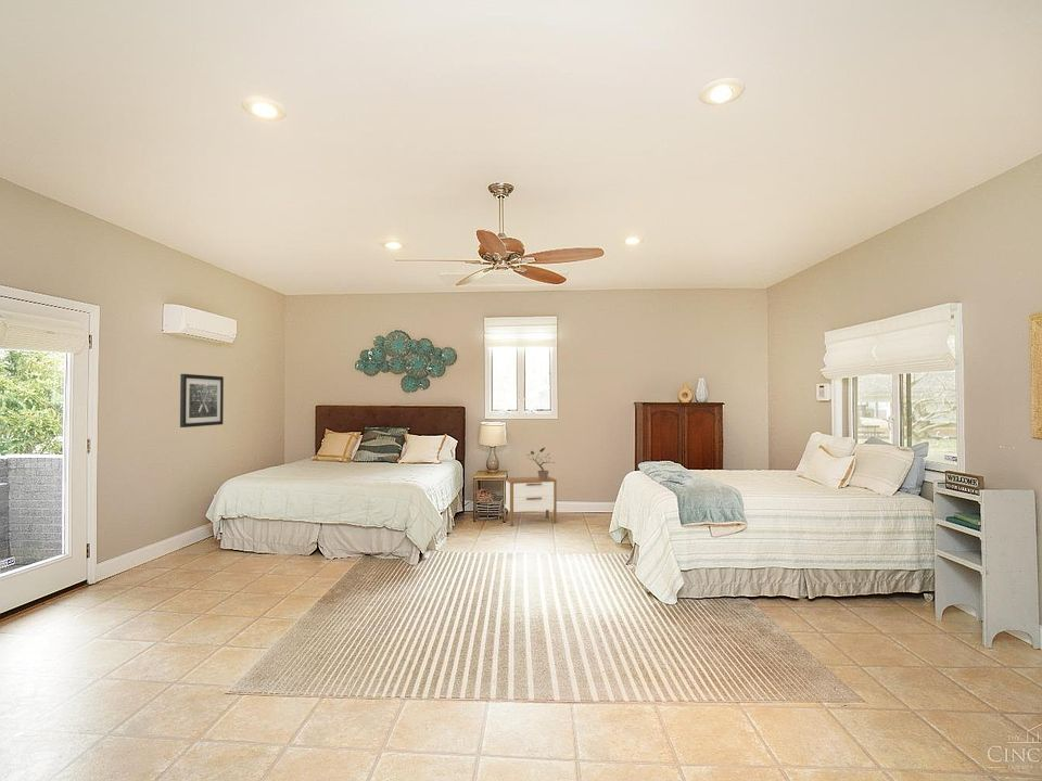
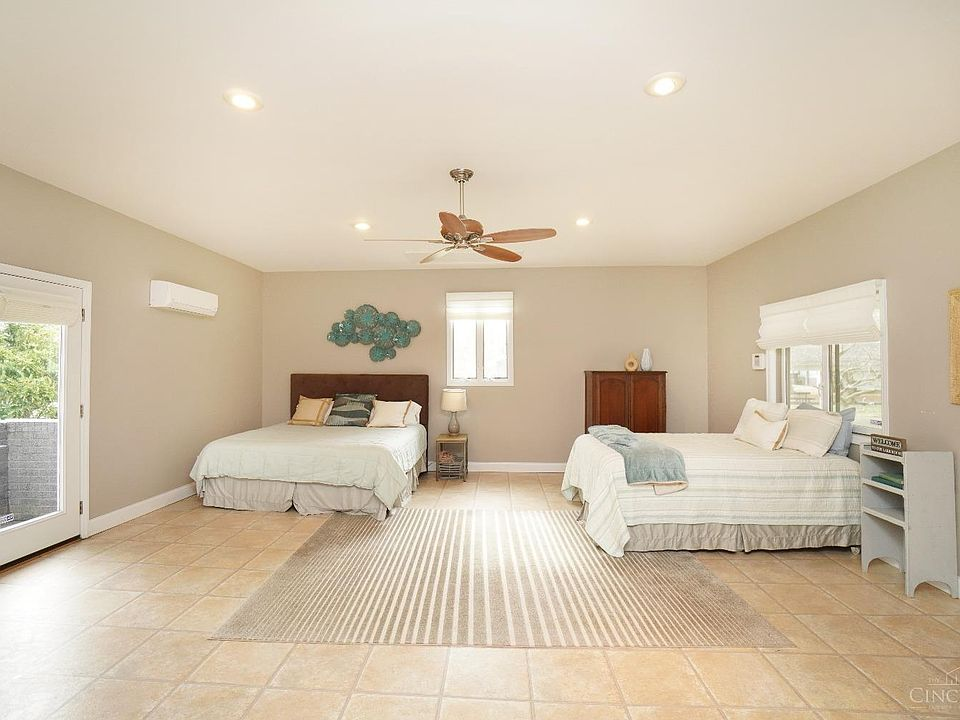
- wall art [179,373,225,428]
- nightstand [503,475,558,527]
- potted plant [525,447,556,481]
